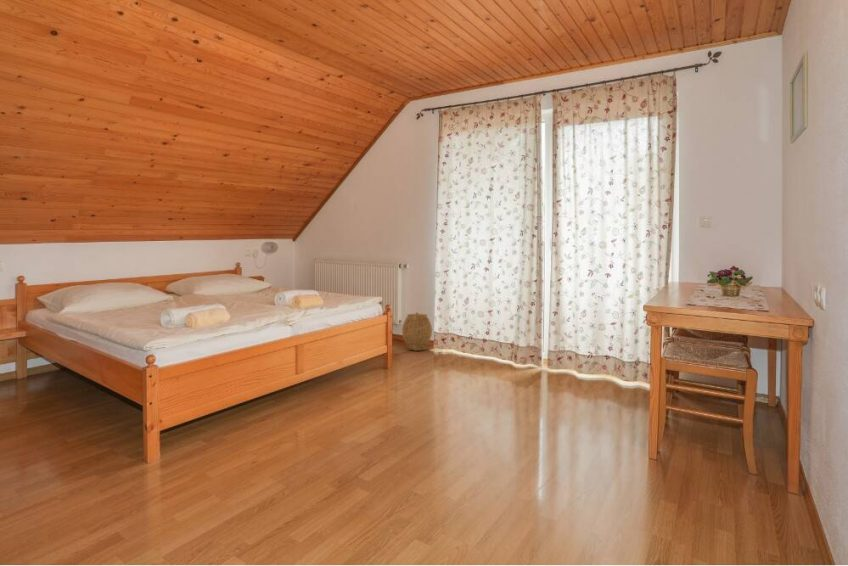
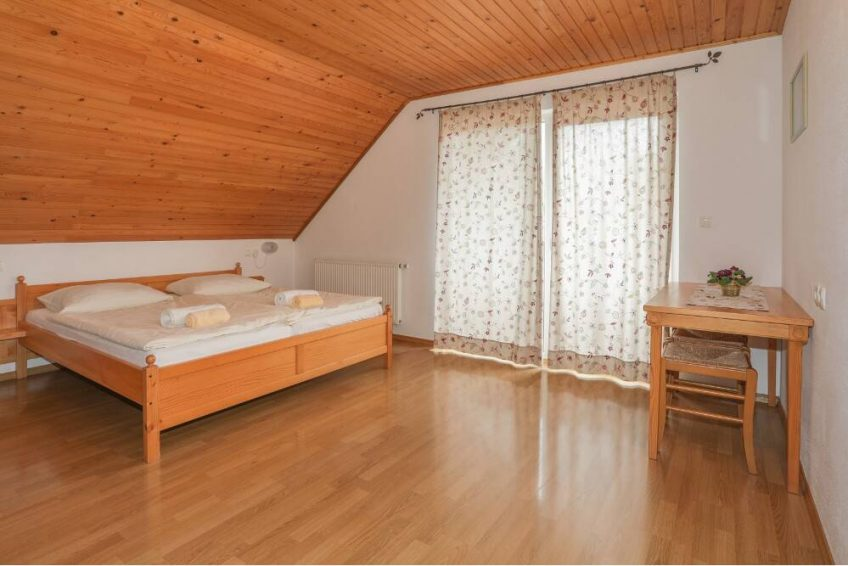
- woven basket [401,311,433,351]
